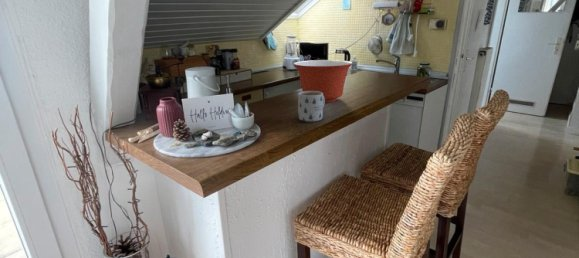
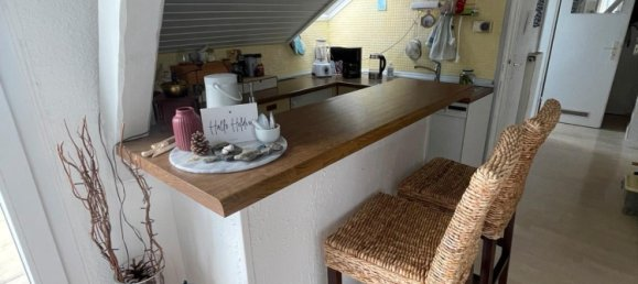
- mixing bowl [293,59,354,104]
- mug [297,91,325,123]
